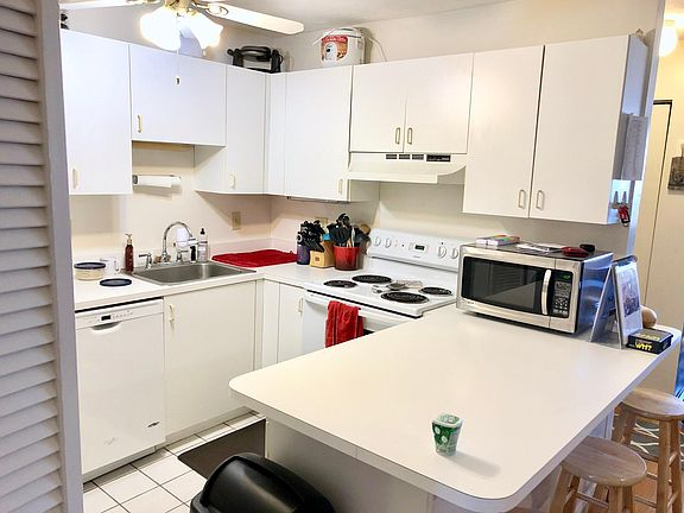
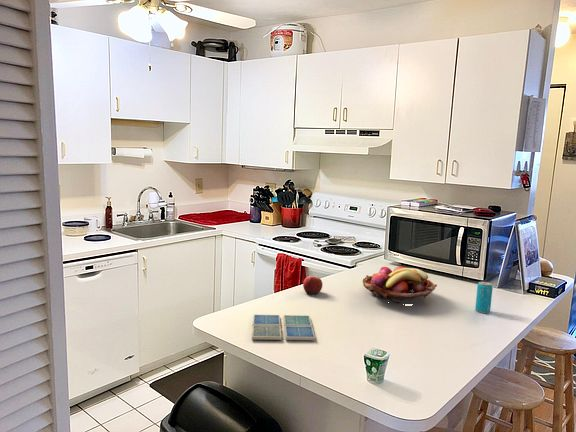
+ fruit basket [362,266,438,305]
+ beverage can [474,281,494,314]
+ apple [302,275,324,295]
+ drink coaster [251,314,316,341]
